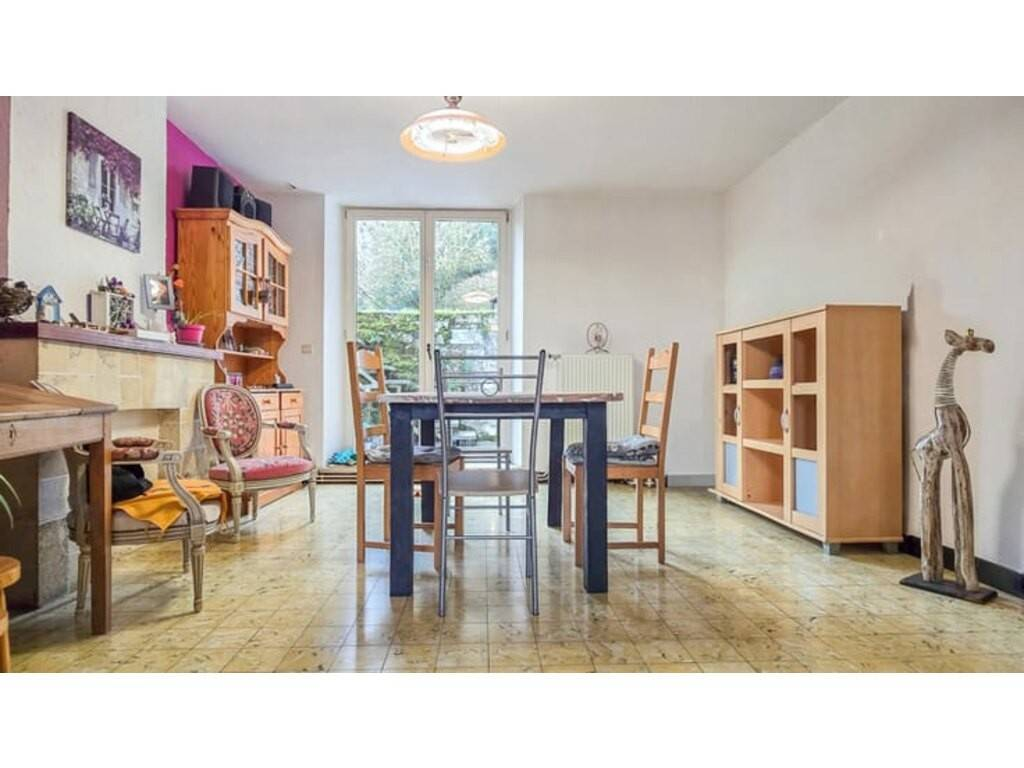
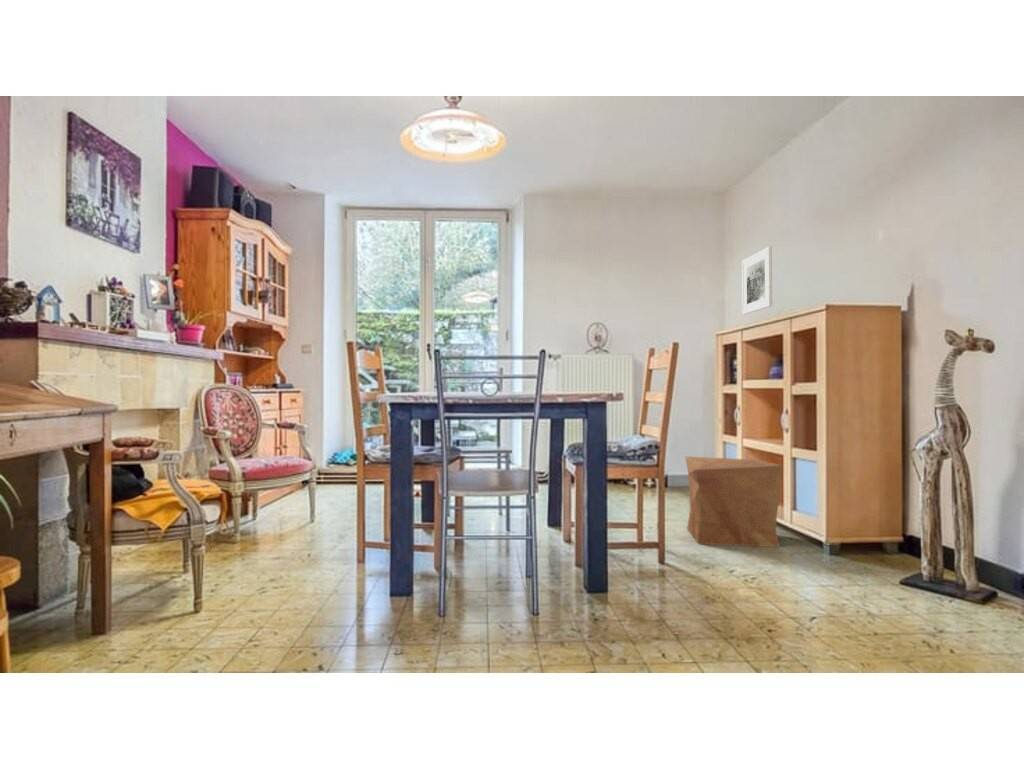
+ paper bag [684,456,783,548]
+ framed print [741,246,773,316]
